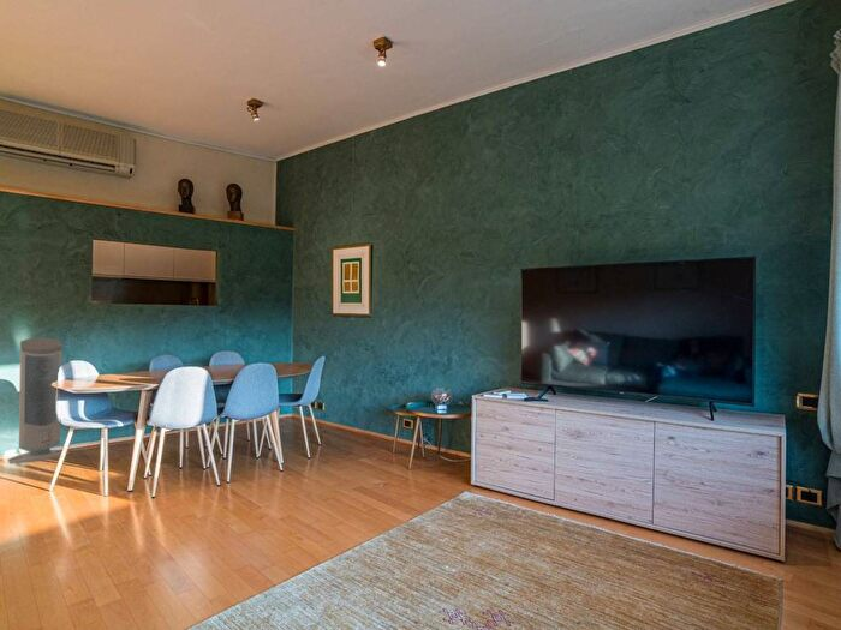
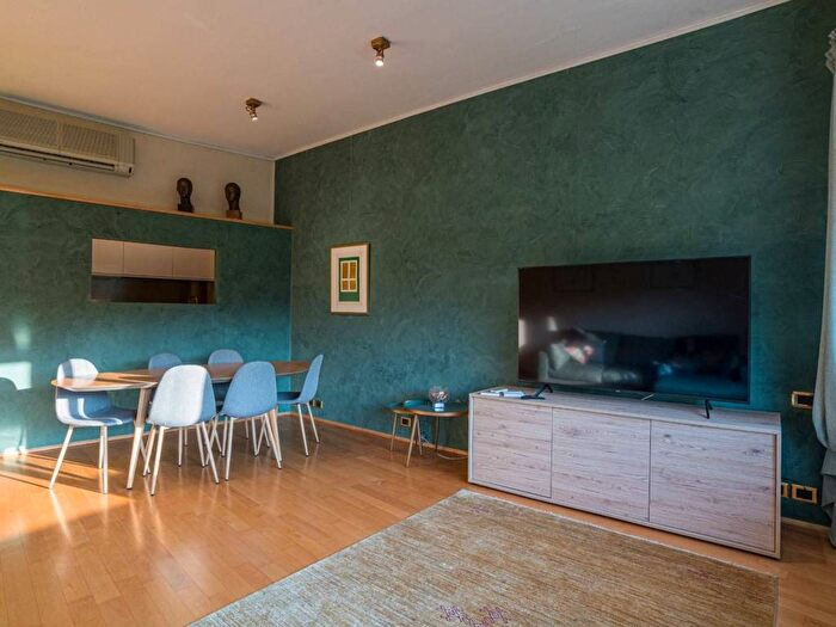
- air purifier [7,336,71,464]
